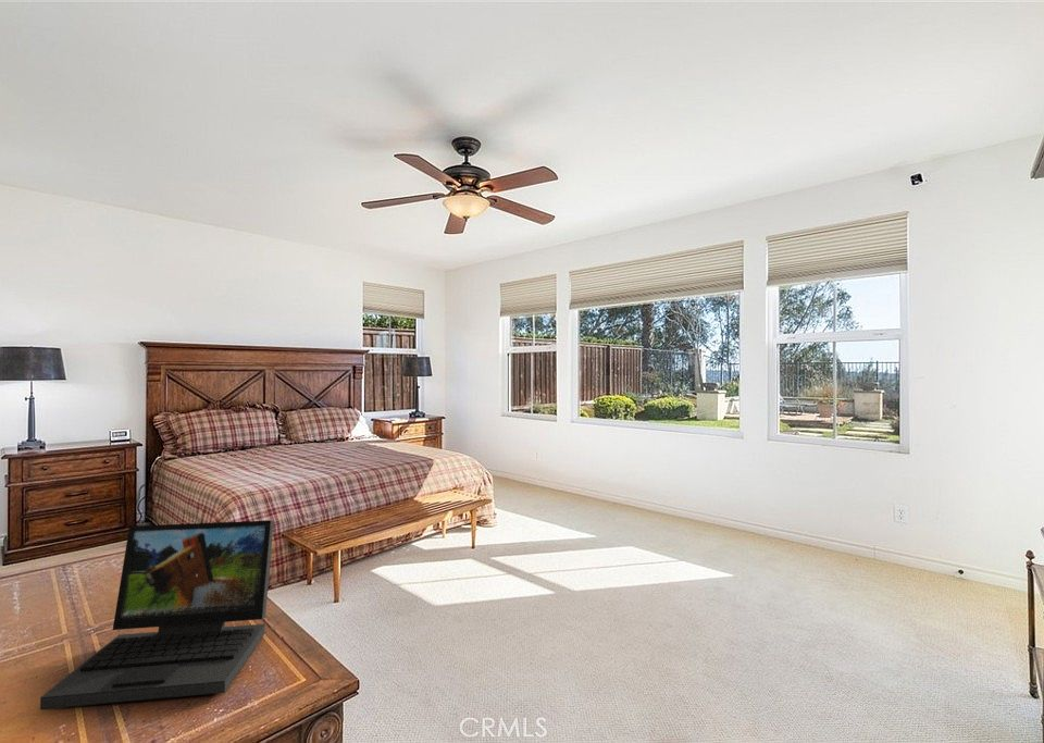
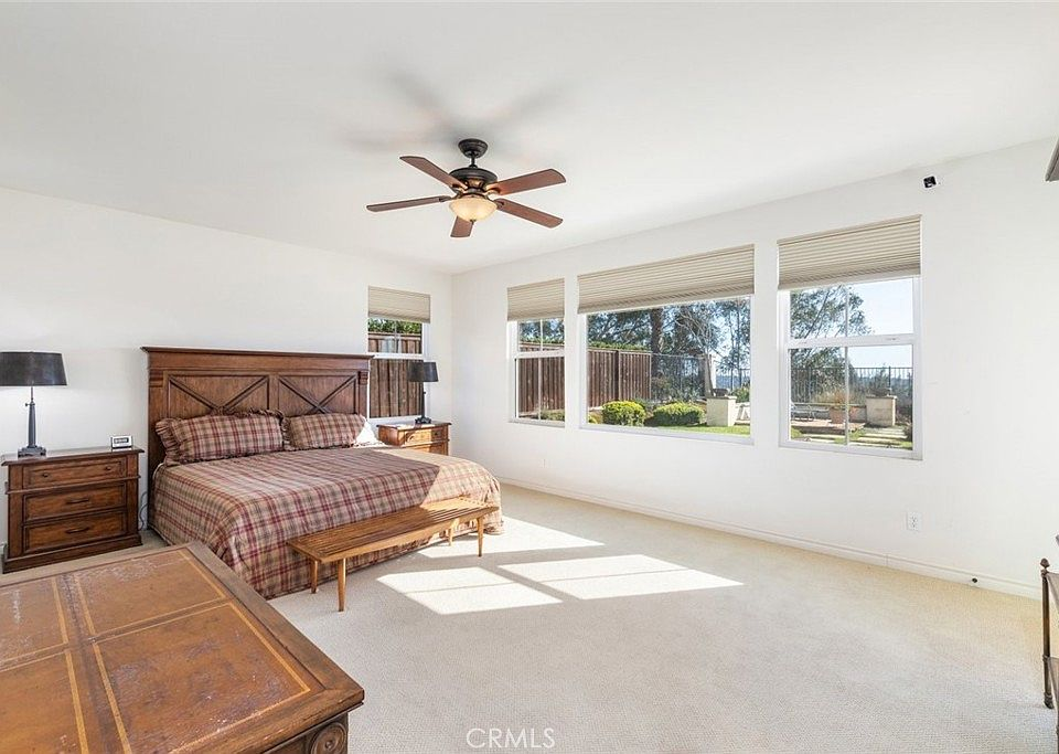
- laptop [39,519,275,710]
